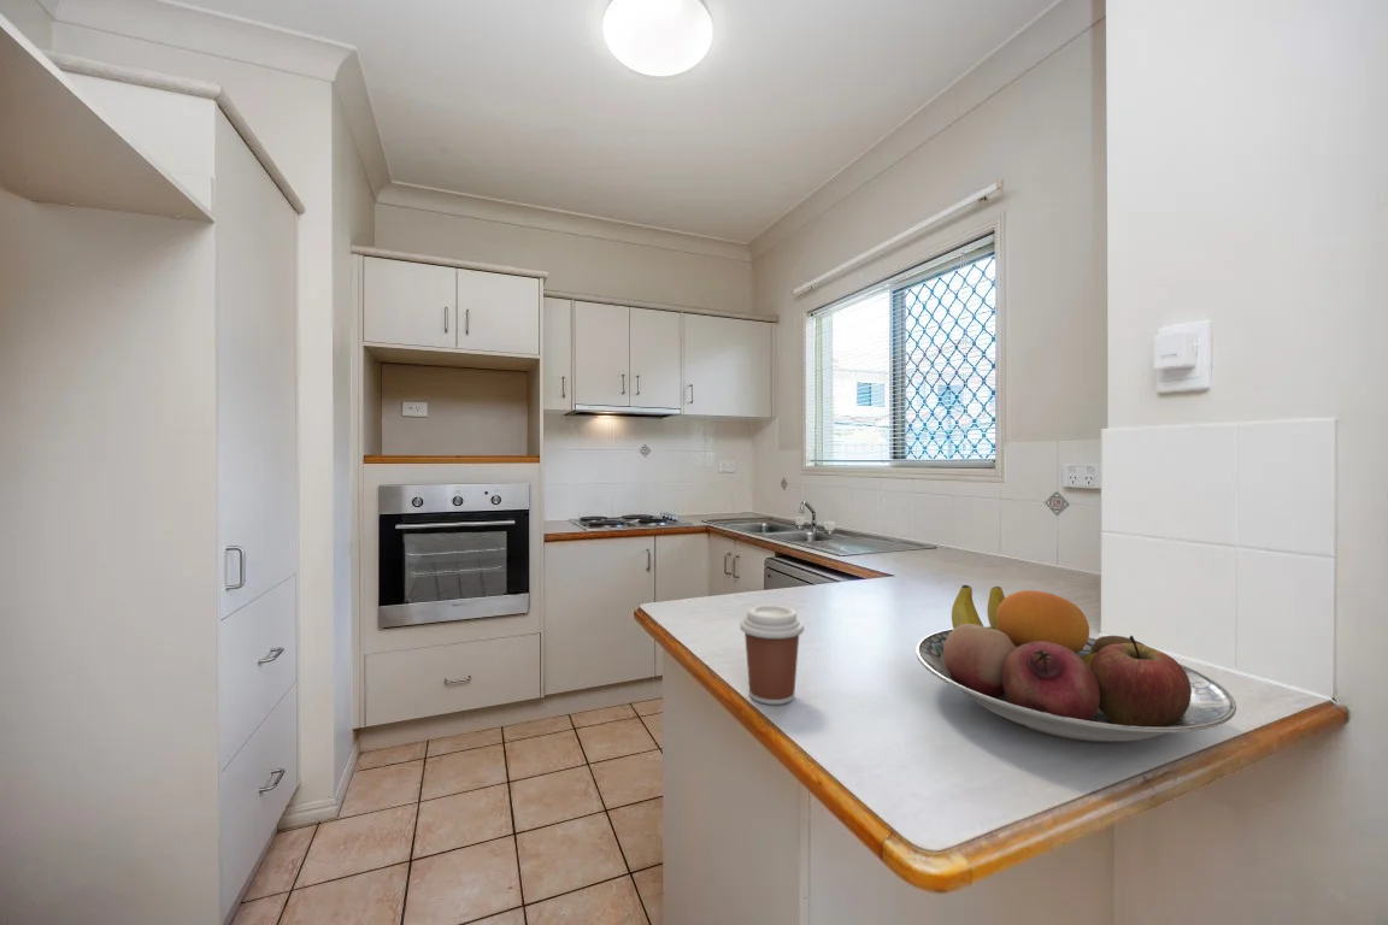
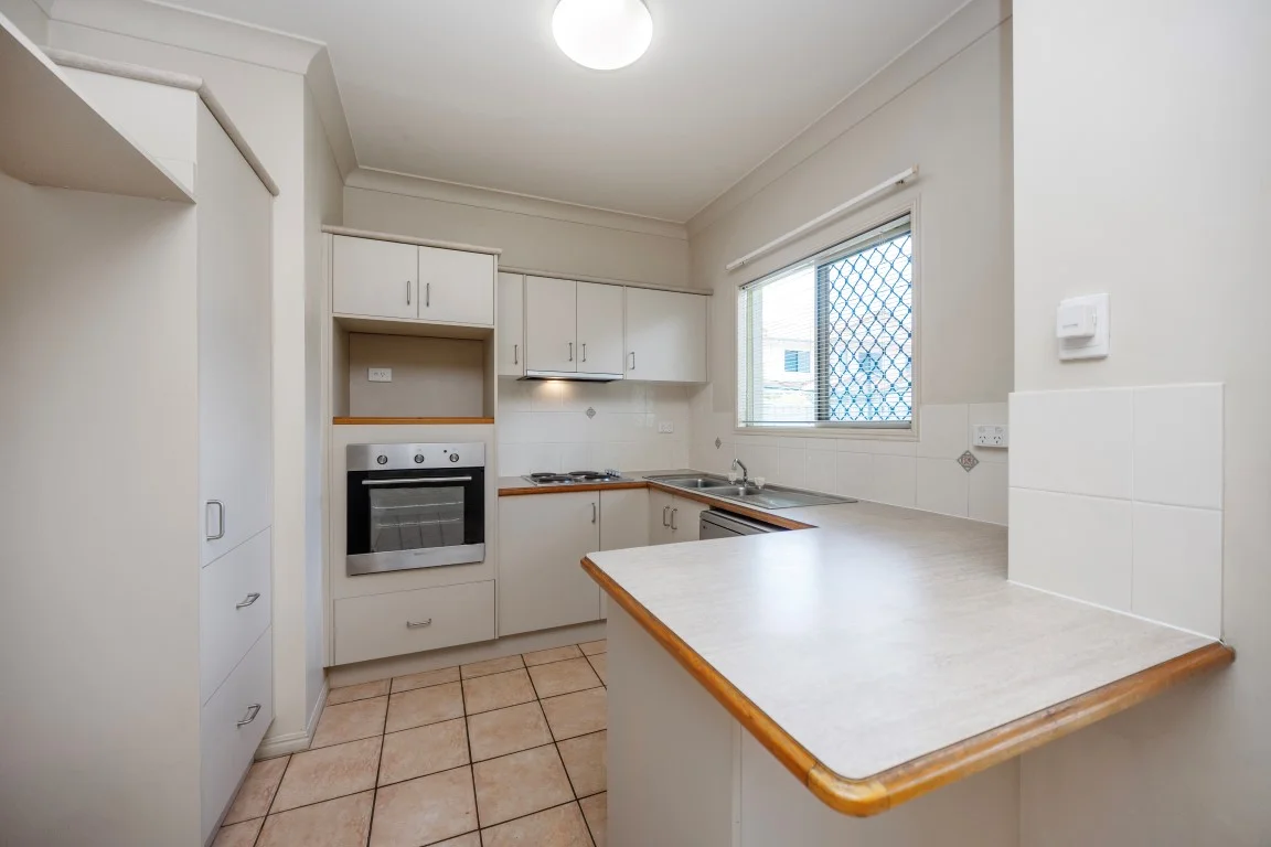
- fruit bowl [914,584,1237,743]
- coffee cup [739,603,805,706]
